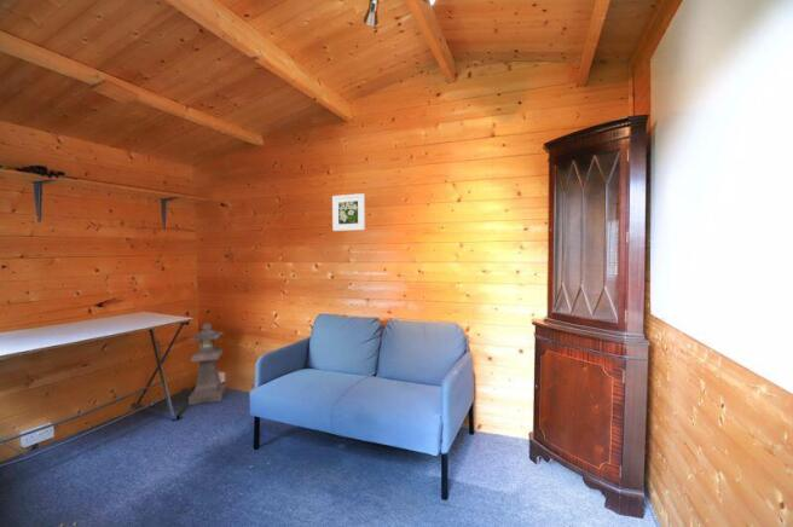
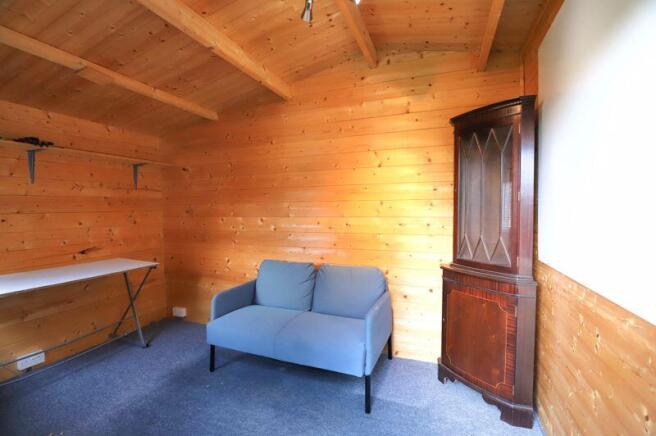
- lantern [187,323,227,406]
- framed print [331,192,366,232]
